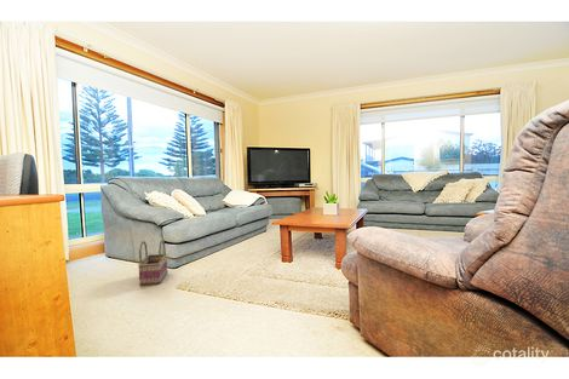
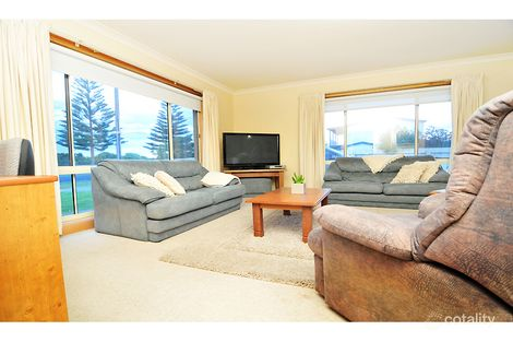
- basket [137,239,168,287]
